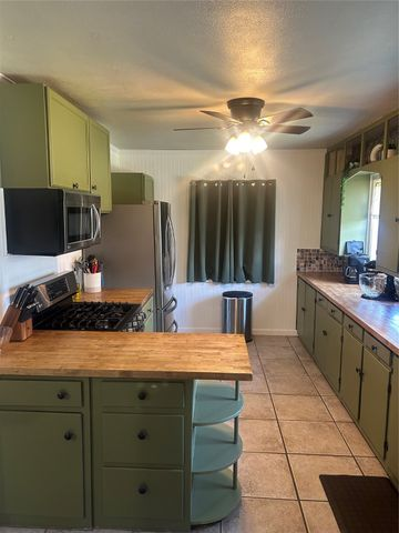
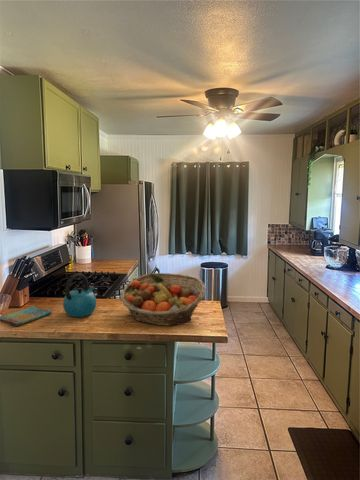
+ kettle [62,272,97,318]
+ dish towel [0,305,52,327]
+ fruit basket [119,272,207,327]
